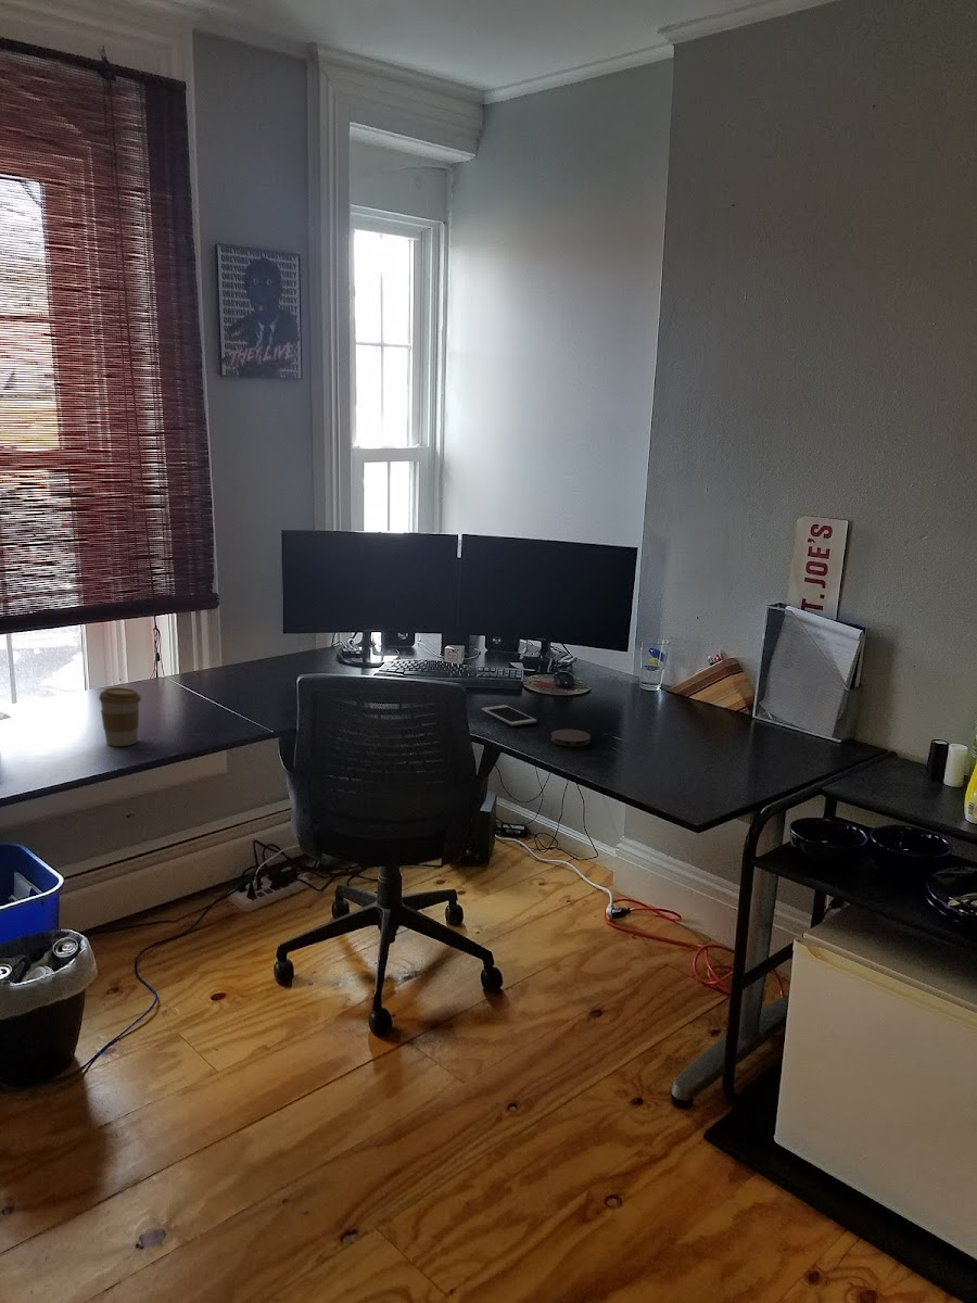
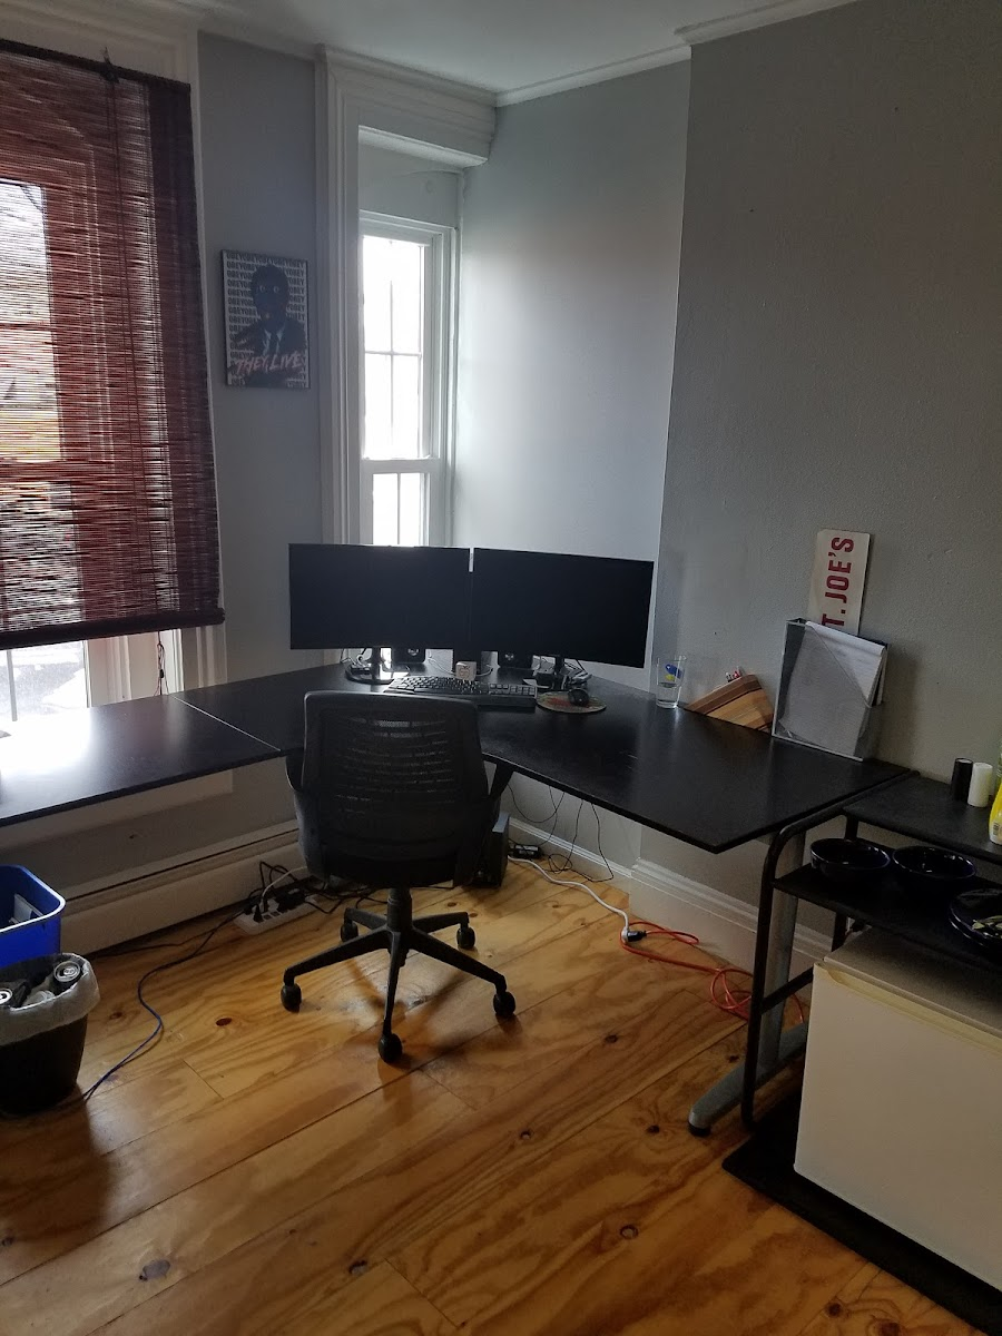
- coffee cup [98,686,142,747]
- cell phone [481,704,537,726]
- coaster [549,729,592,748]
